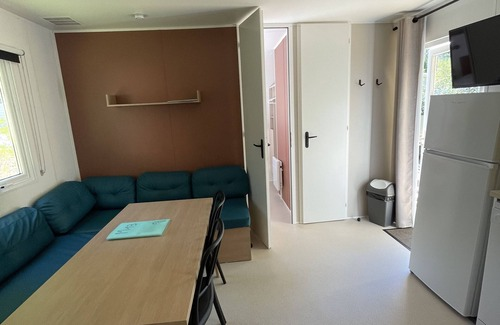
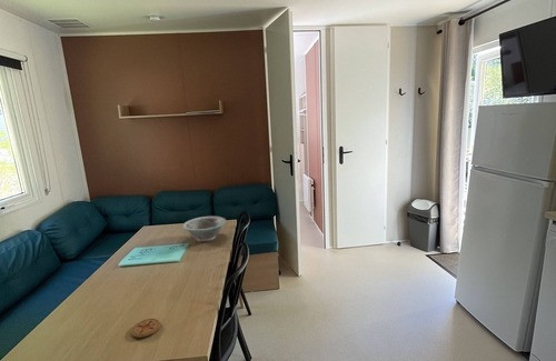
+ bowl [181,215,227,242]
+ coaster [130,318,161,339]
